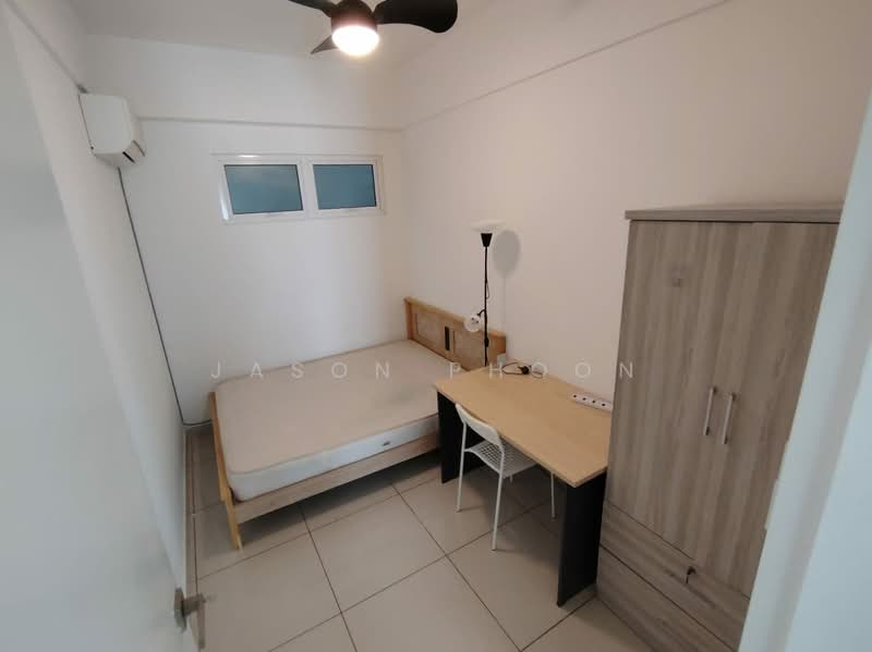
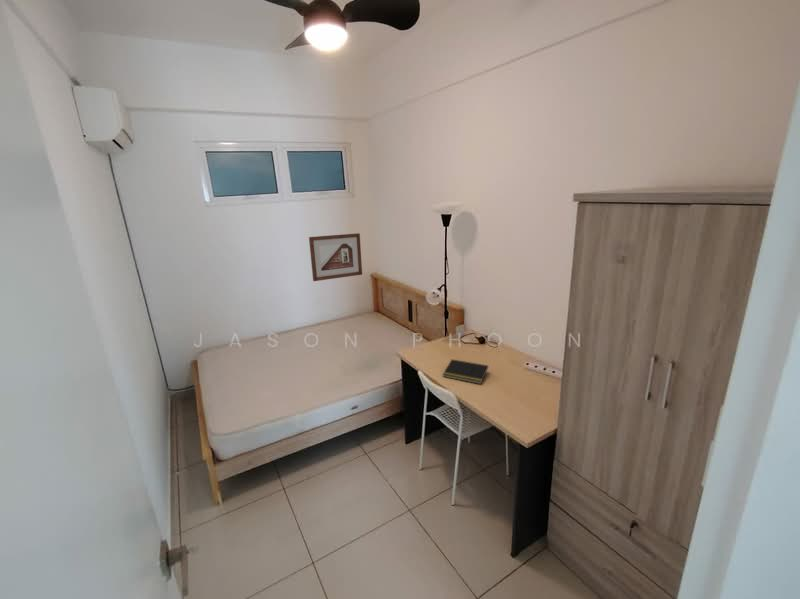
+ notepad [442,358,489,385]
+ picture frame [308,232,363,282]
